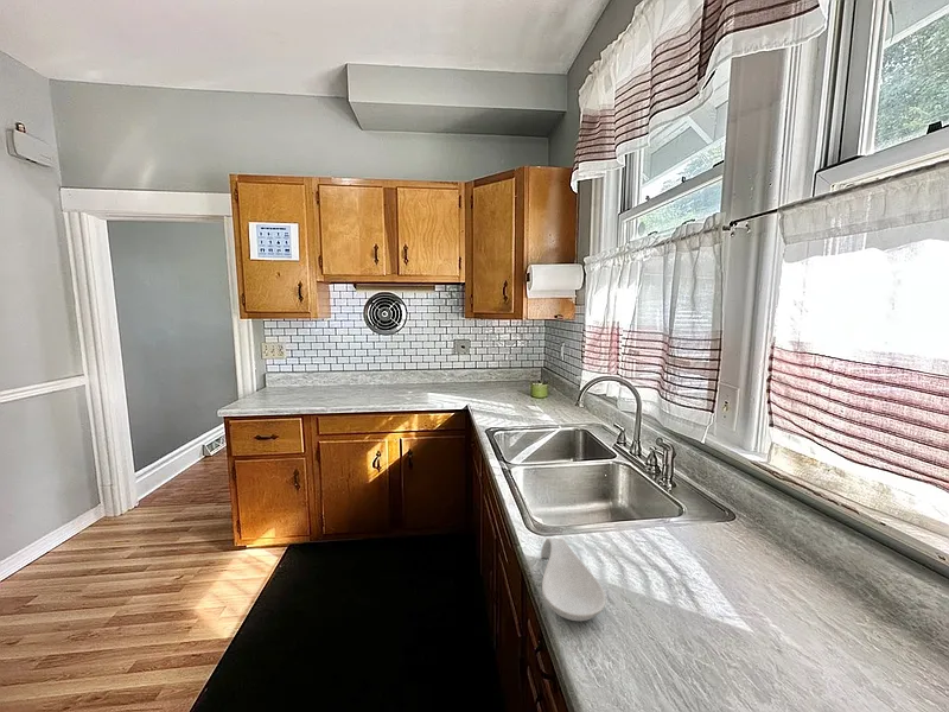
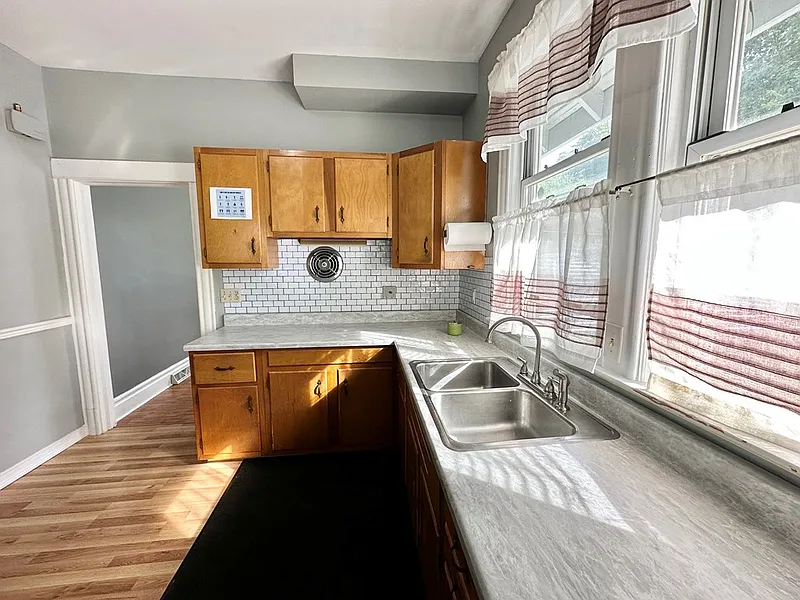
- spoon rest [540,536,607,622]
